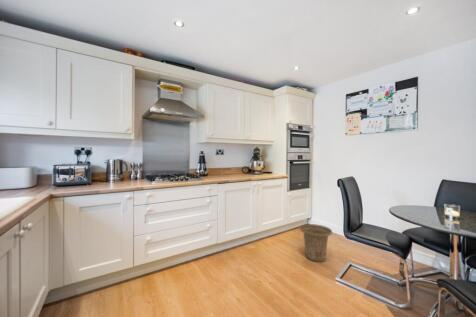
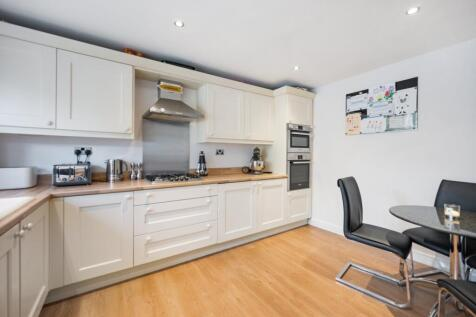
- basket [299,223,333,263]
